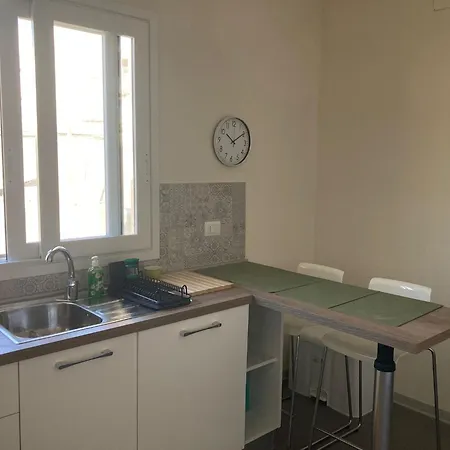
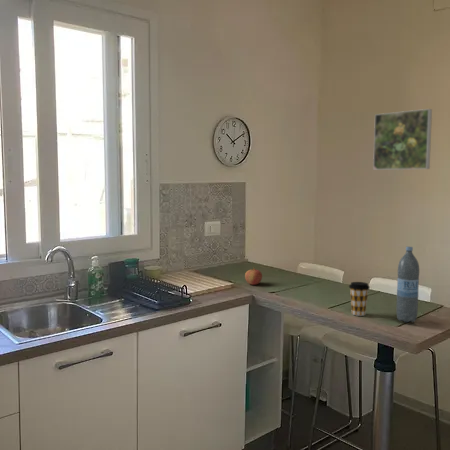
+ apple [244,266,263,286]
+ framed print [372,108,433,171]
+ water bottle [395,245,420,323]
+ coffee cup [348,281,371,317]
